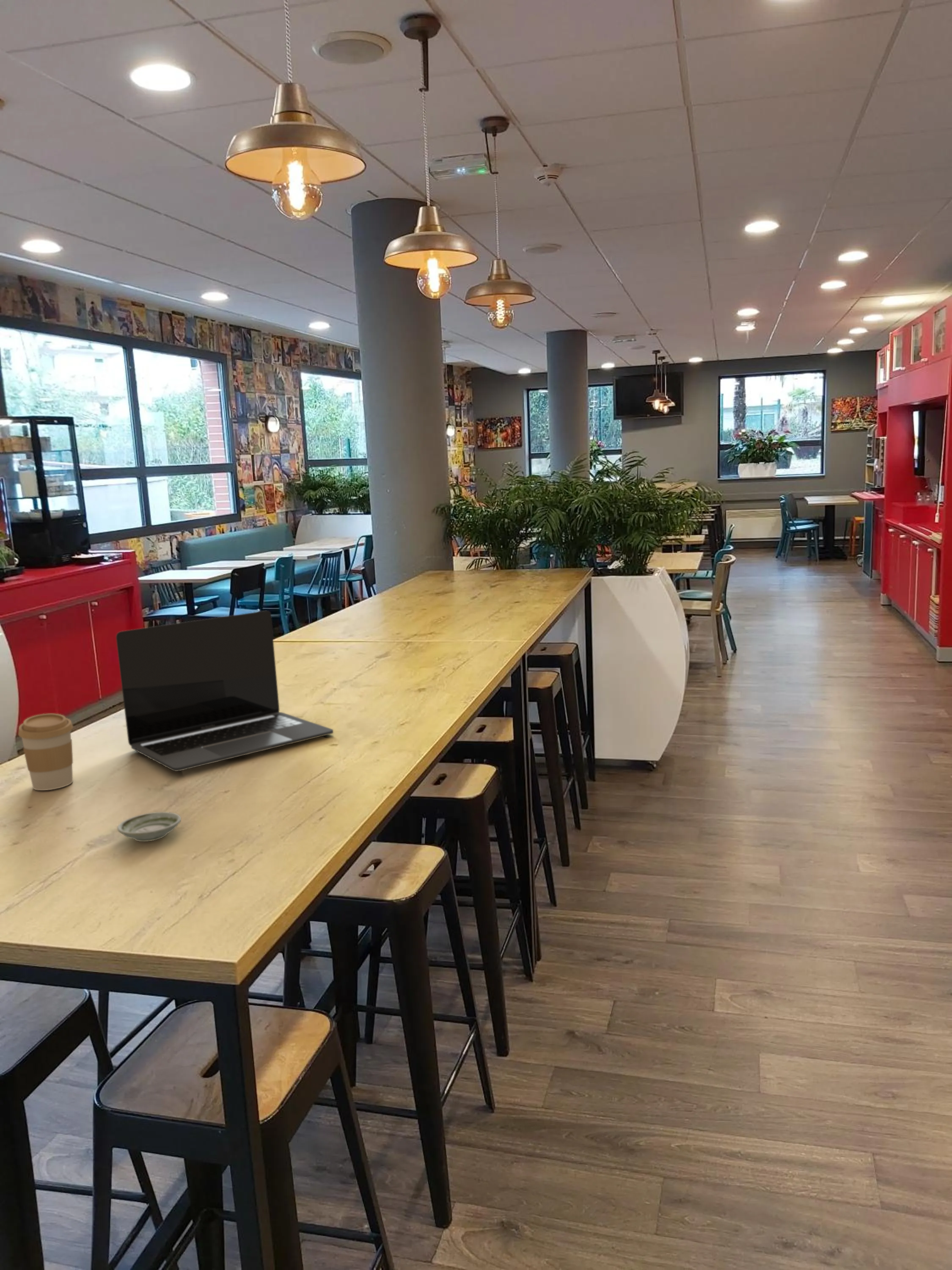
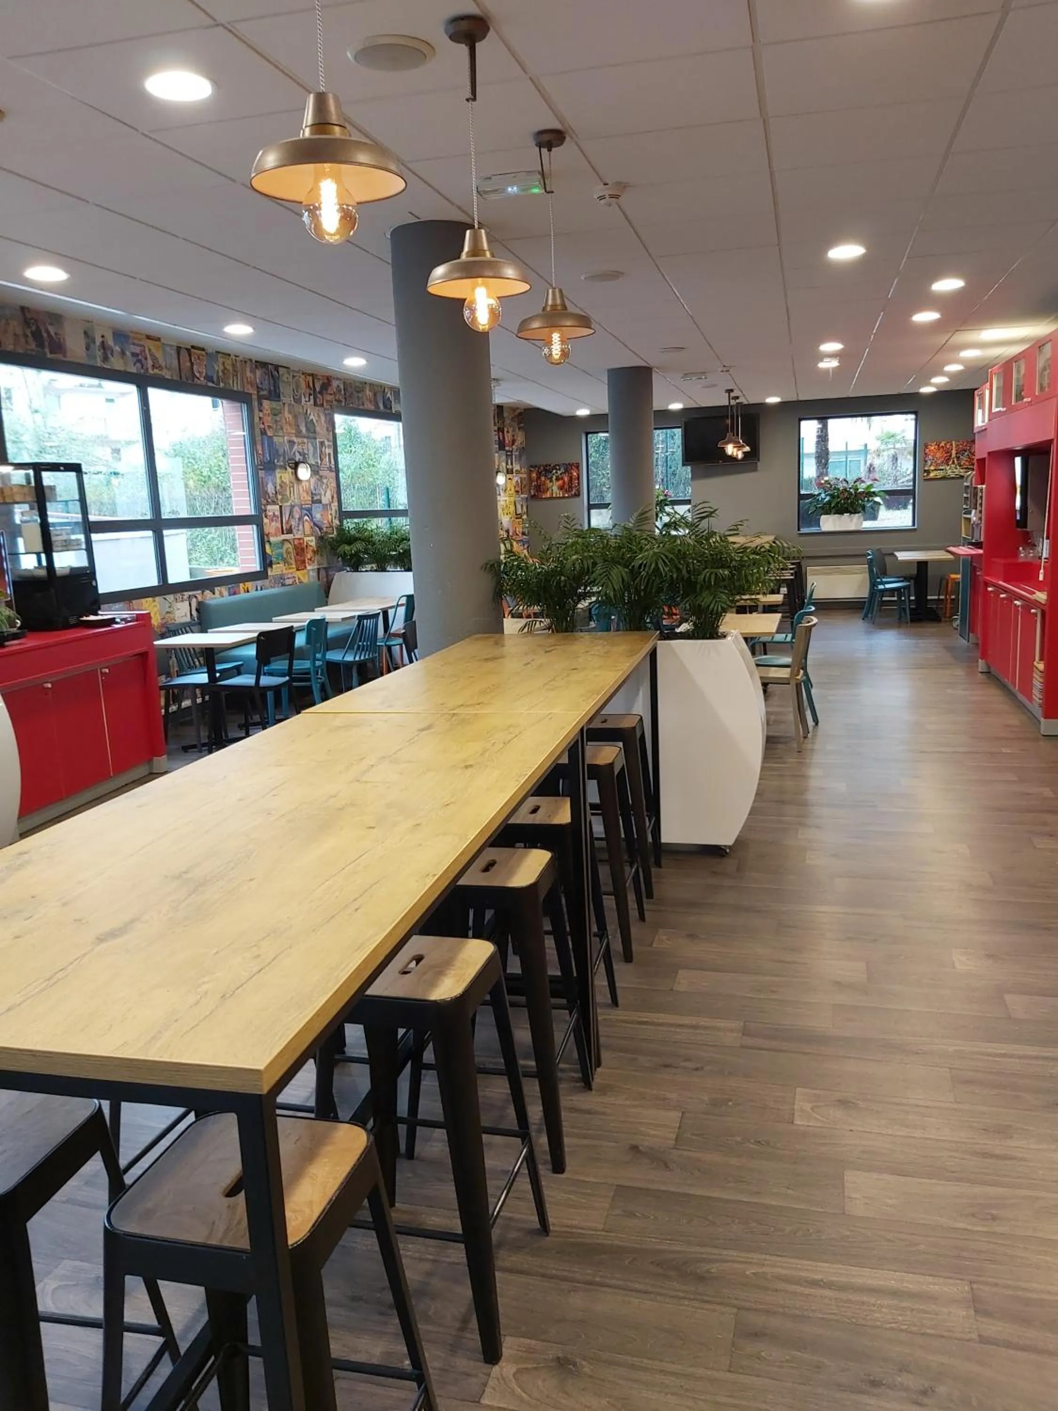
- coffee cup [18,713,74,791]
- saucer [117,812,182,842]
- laptop [116,610,334,772]
